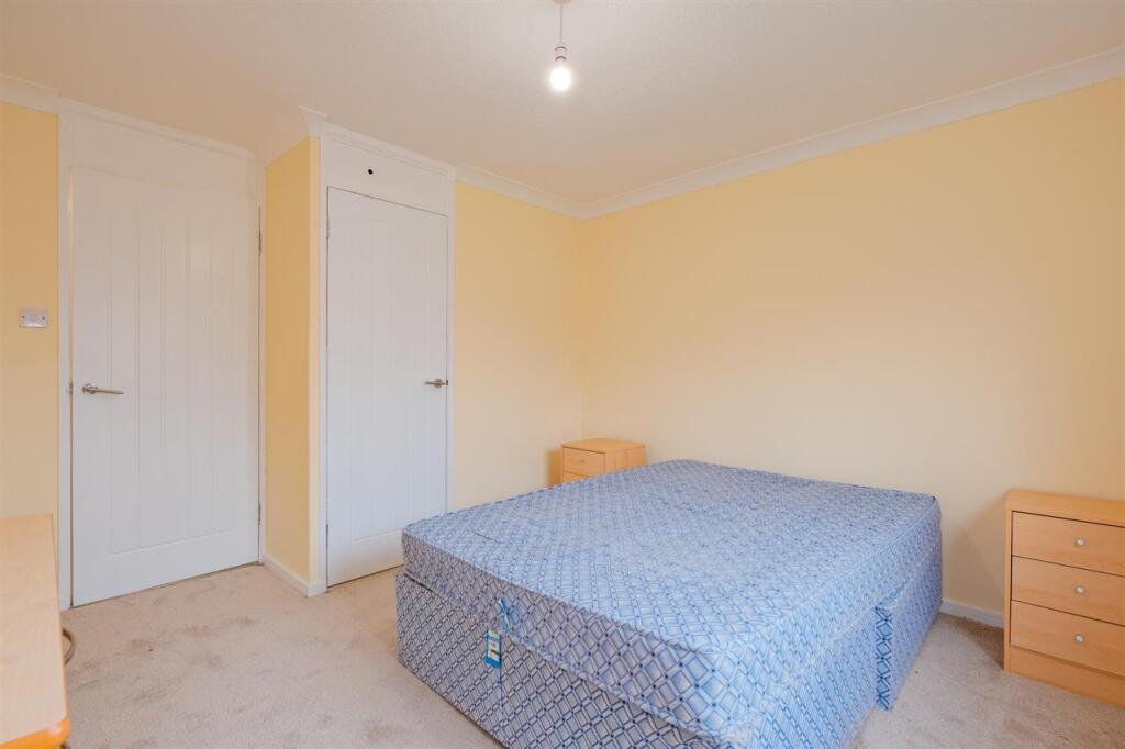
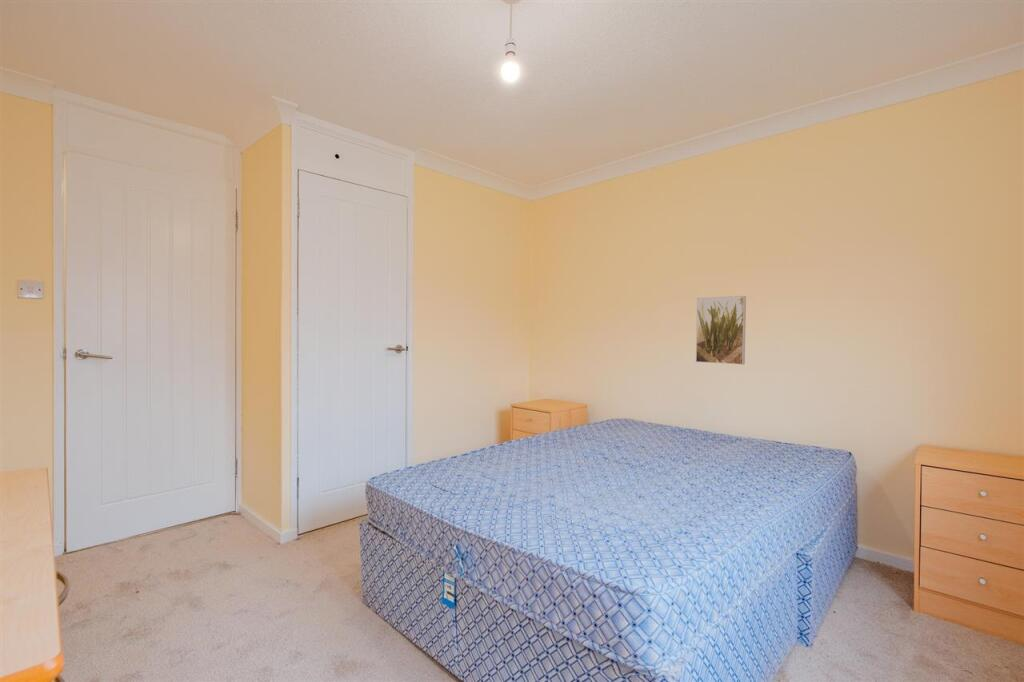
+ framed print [695,295,747,365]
